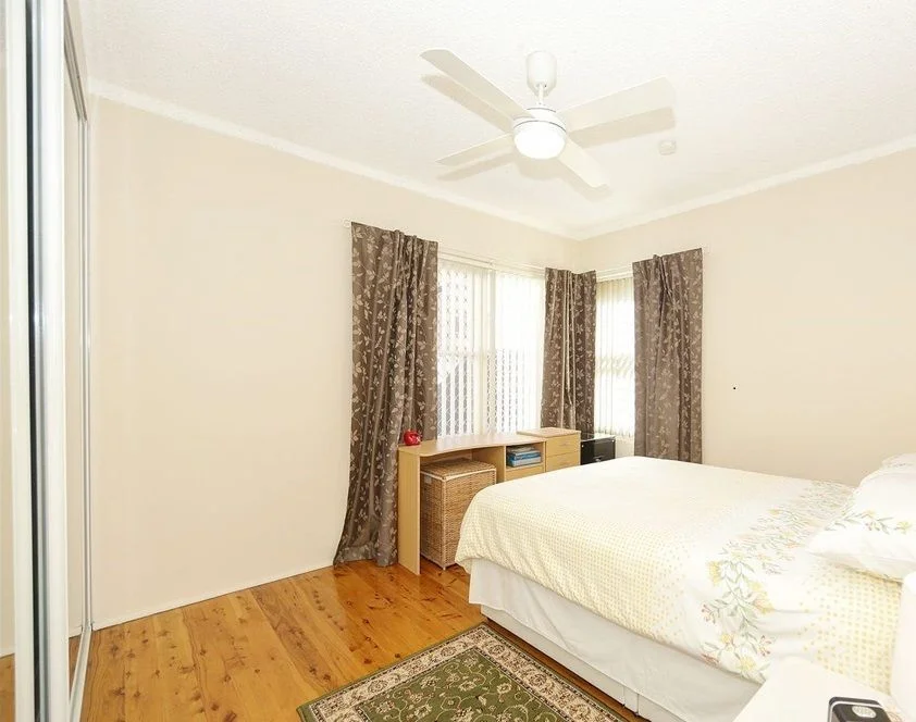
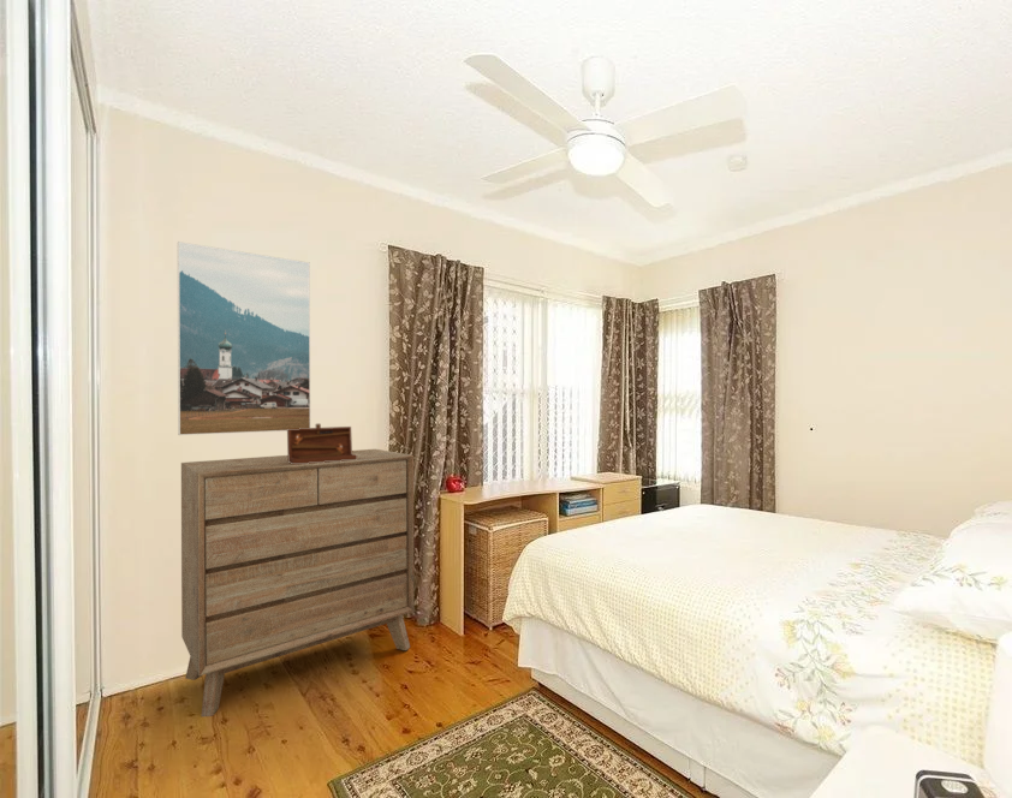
+ dresser [180,448,415,717]
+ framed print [177,240,311,436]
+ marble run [286,423,357,464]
